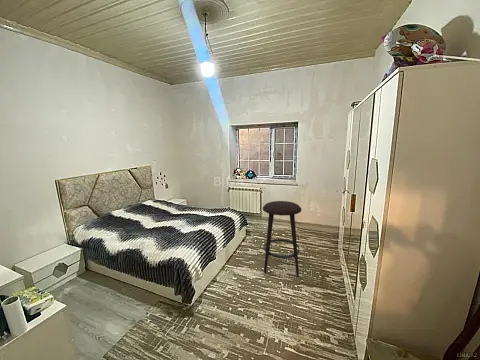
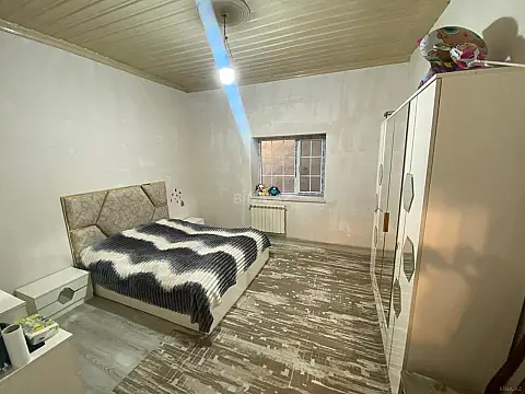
- stool [262,200,303,277]
